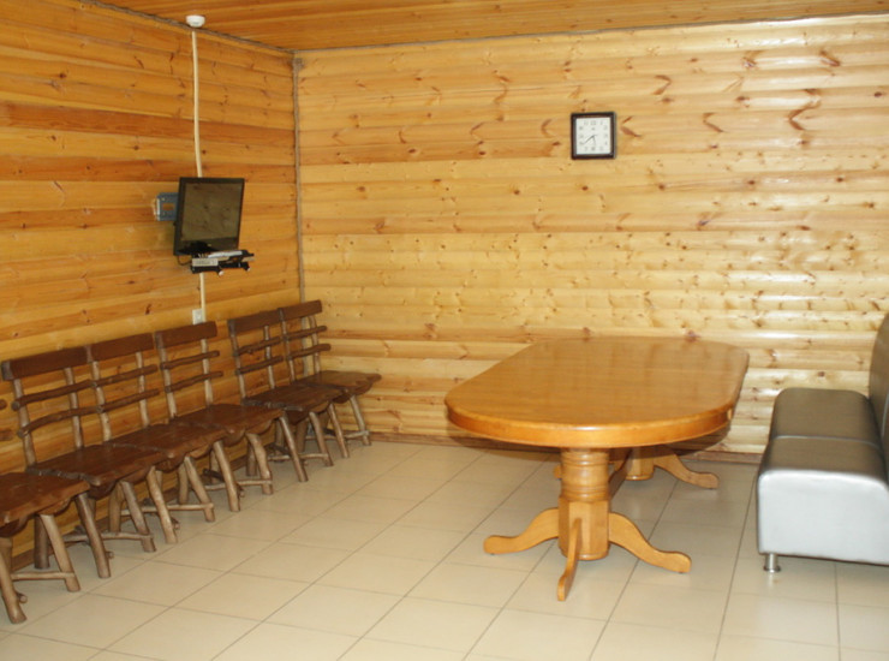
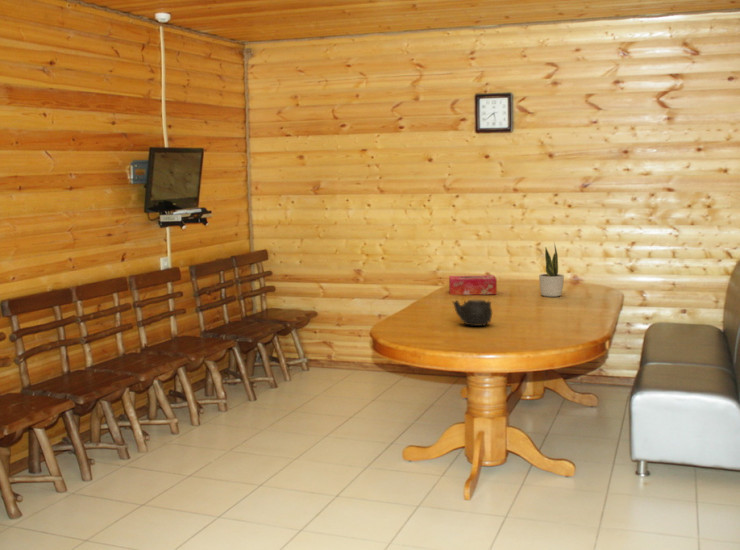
+ tissue box [448,275,498,296]
+ teapot [451,299,493,327]
+ potted plant [538,242,565,298]
